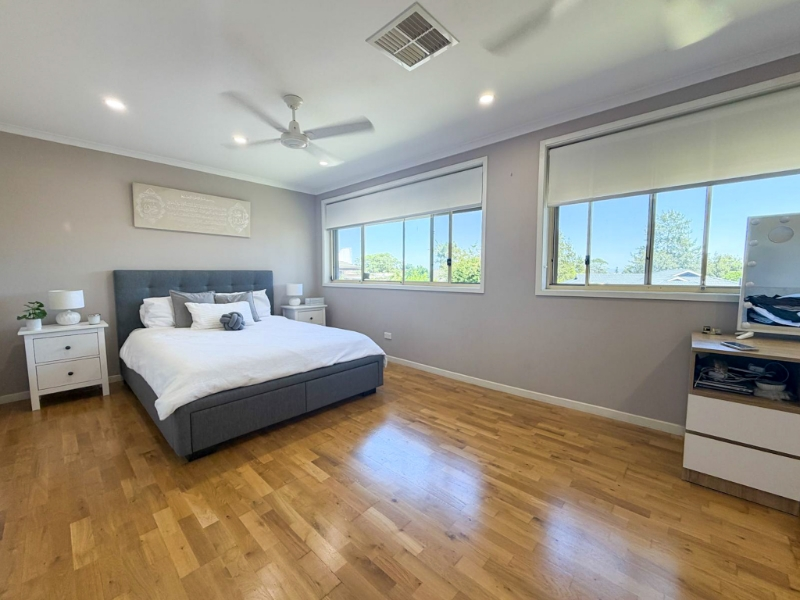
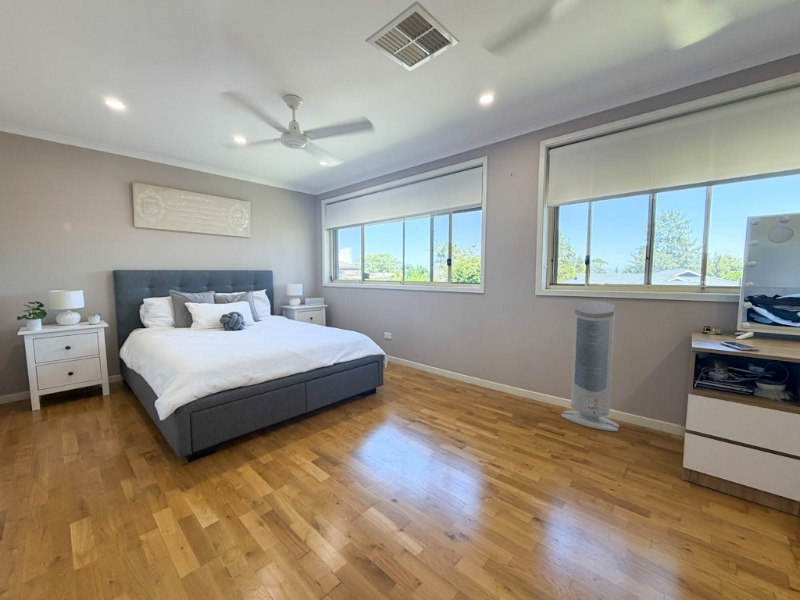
+ air purifier [560,300,620,432]
